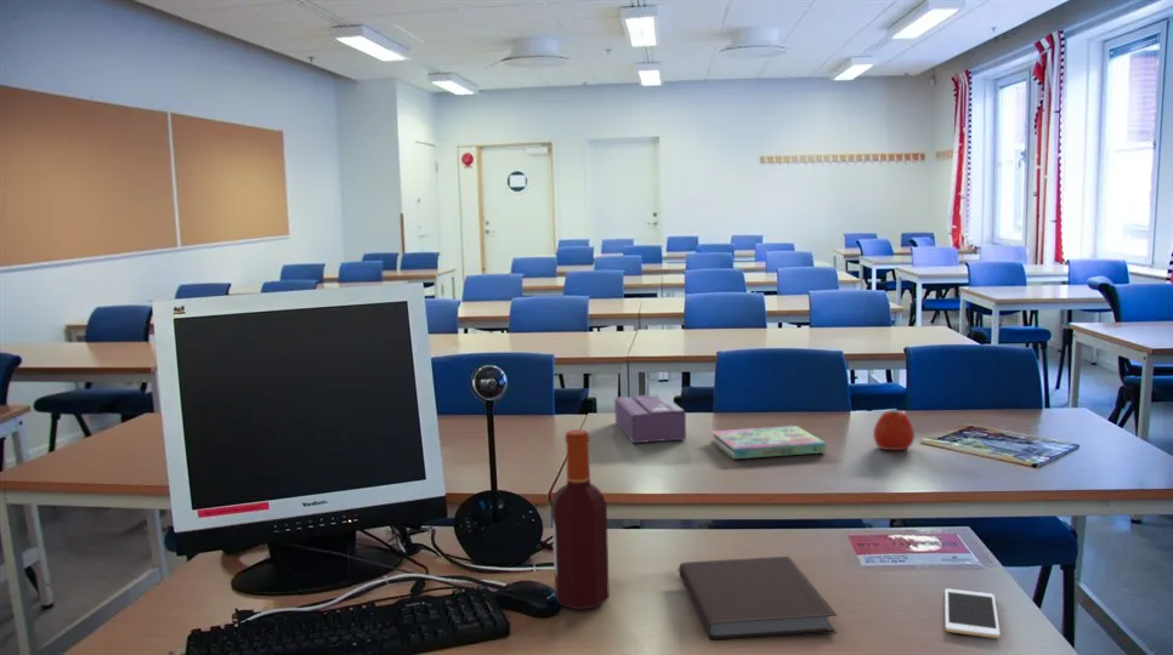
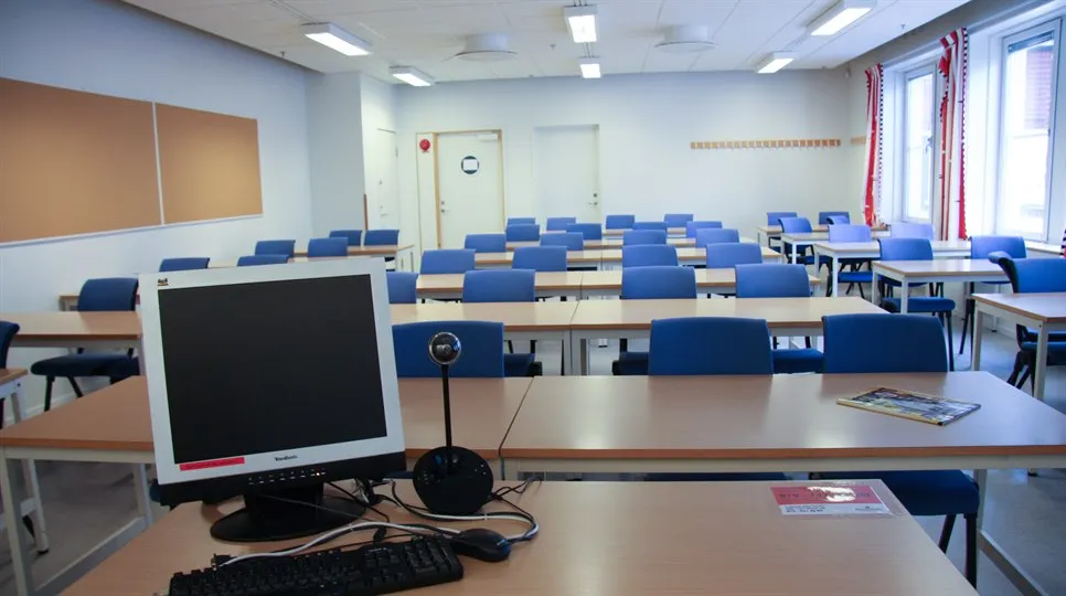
- bottle [551,428,611,611]
- notebook [679,556,838,642]
- tissue box [613,393,687,444]
- apple [872,410,916,451]
- cell phone [943,587,1002,639]
- book [710,425,827,460]
